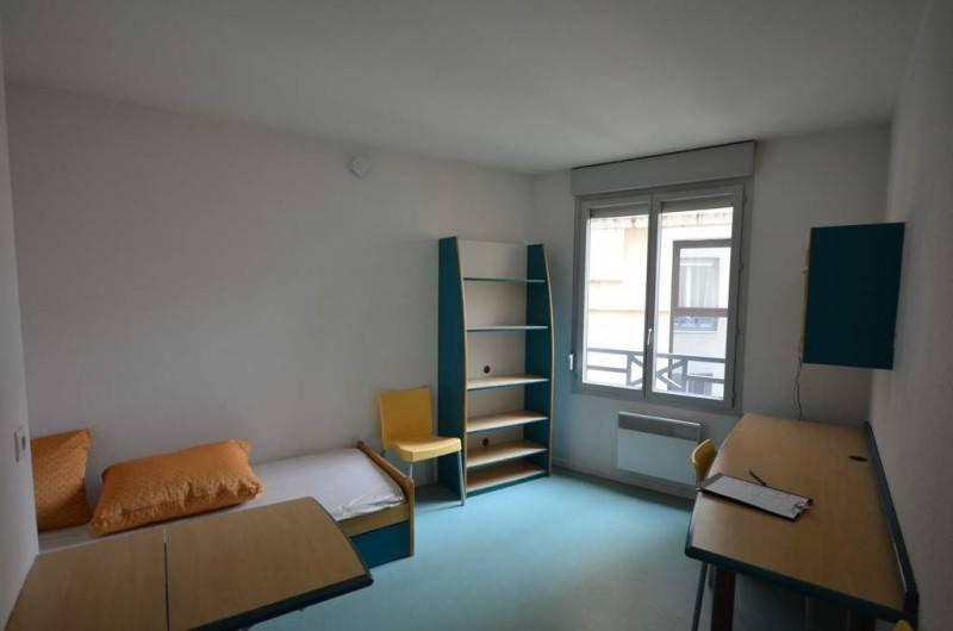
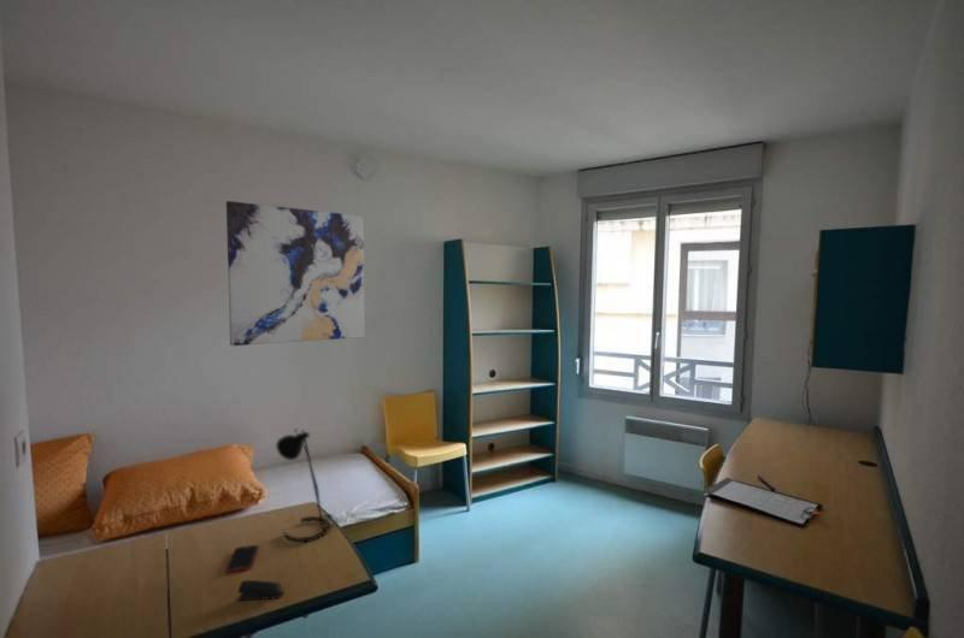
+ cell phone [224,544,259,574]
+ stapler [236,579,284,601]
+ wall art [225,200,365,347]
+ desk lamp [275,427,339,544]
